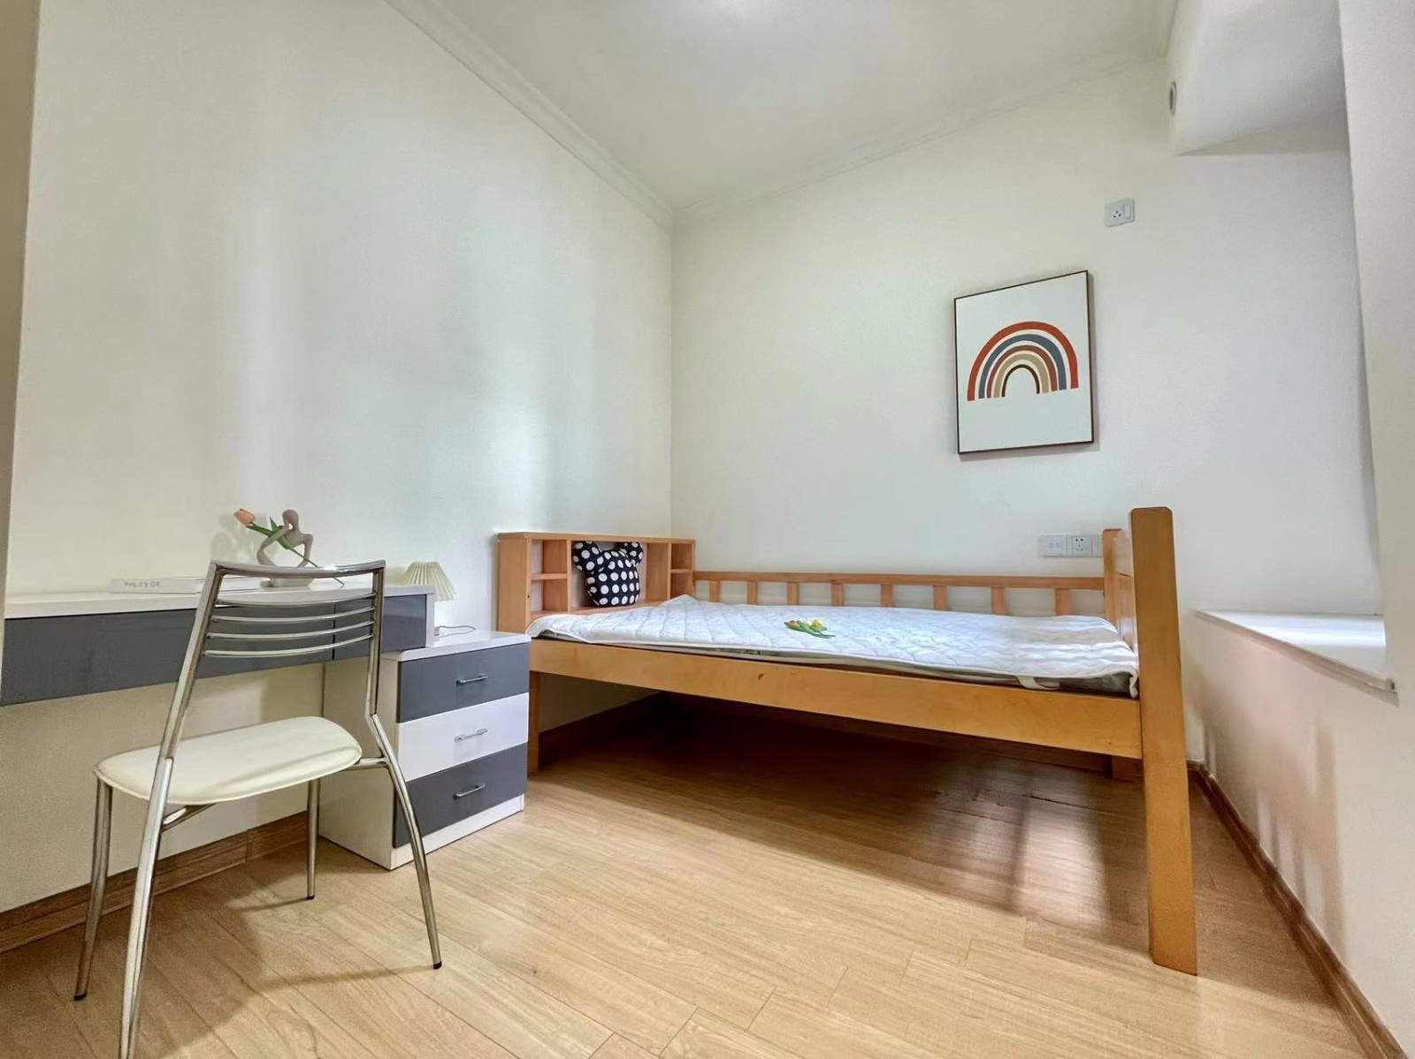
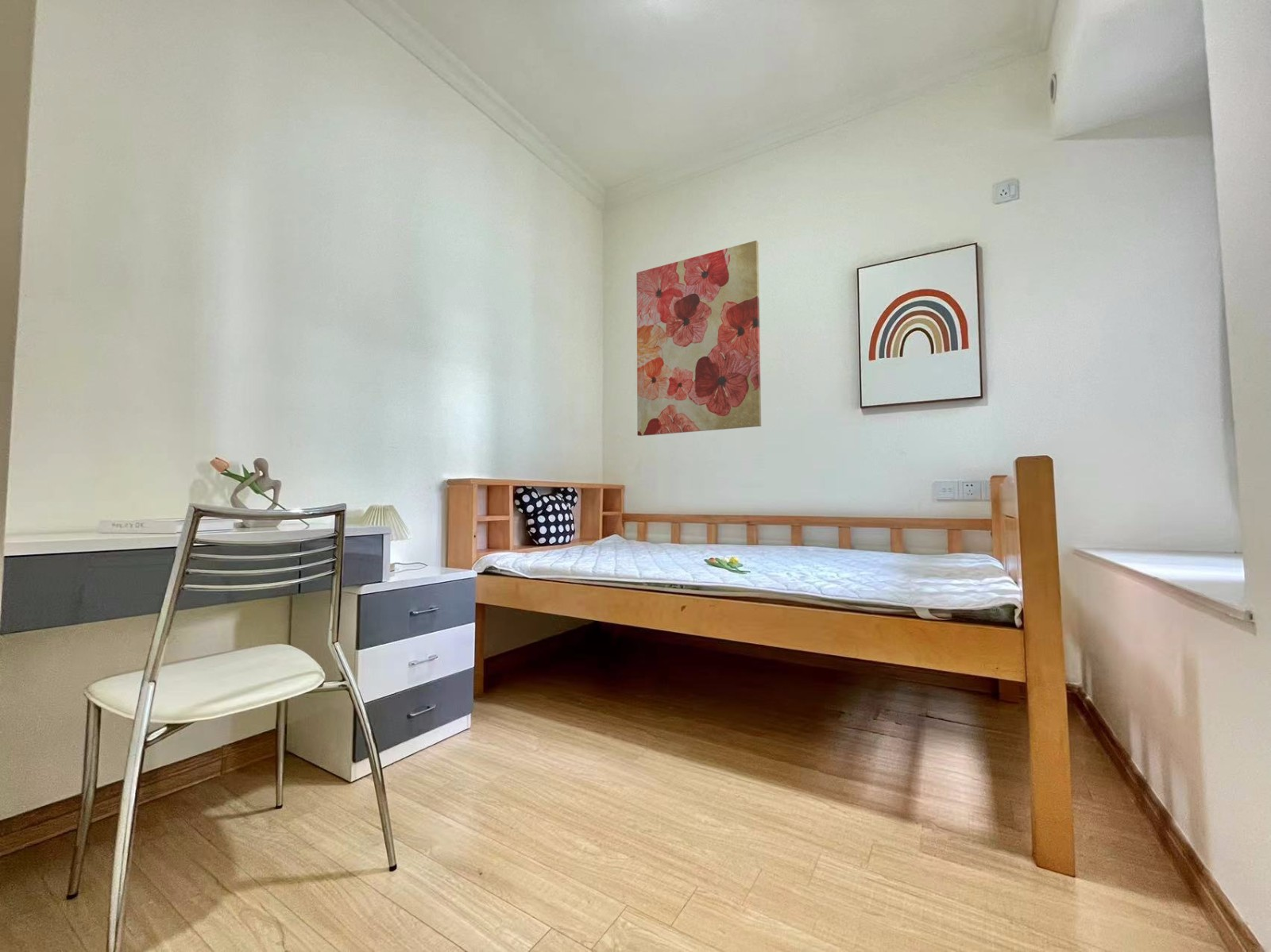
+ wall art [636,240,762,437]
